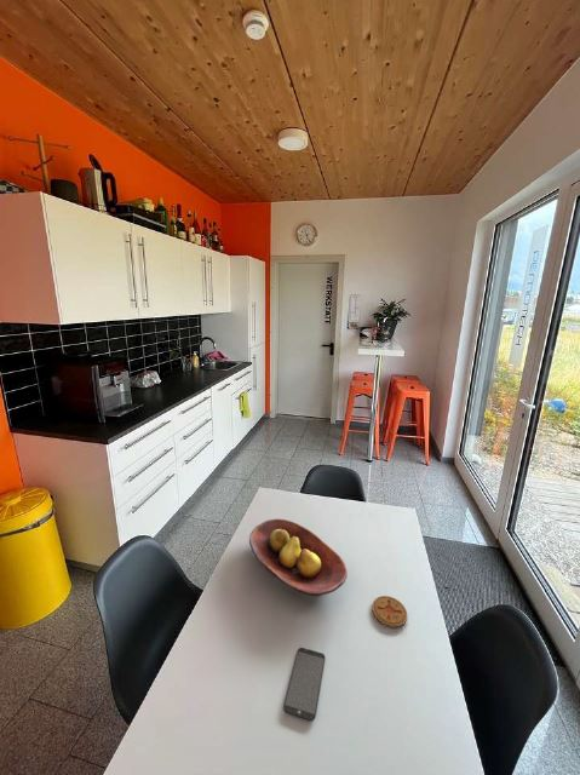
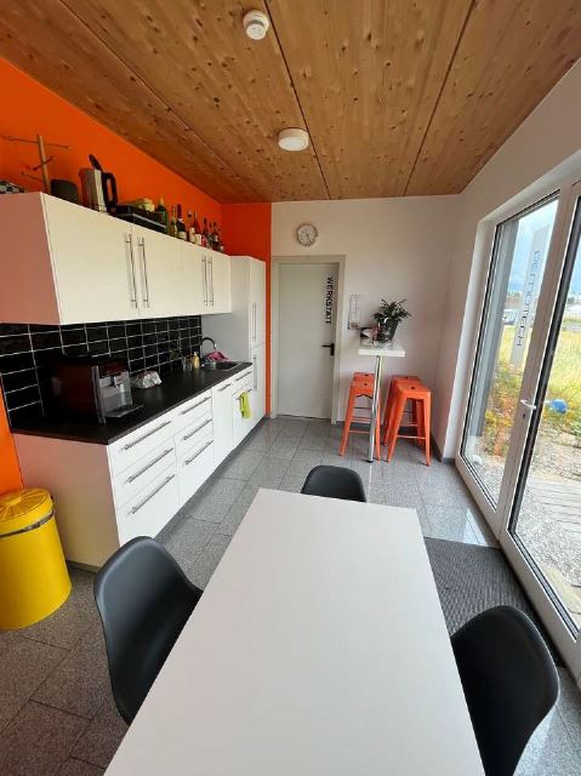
- smartphone [282,647,326,722]
- coaster [371,595,408,628]
- fruit bowl [248,517,349,597]
